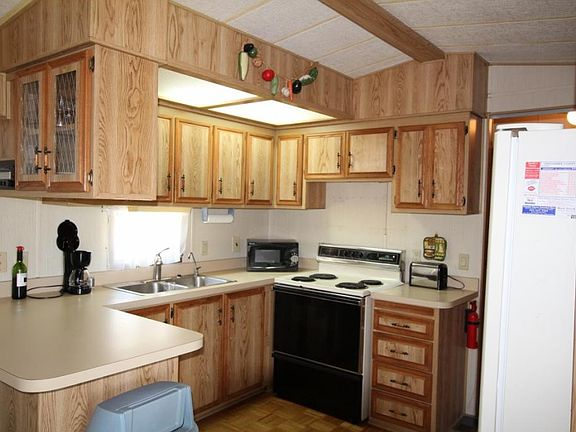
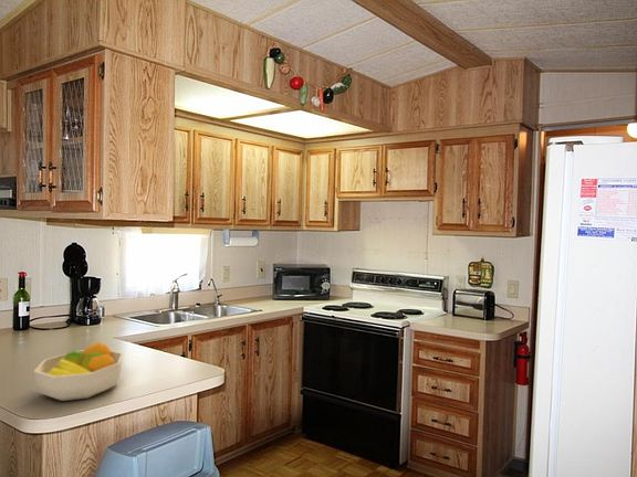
+ fruit bowl [33,341,125,402]
